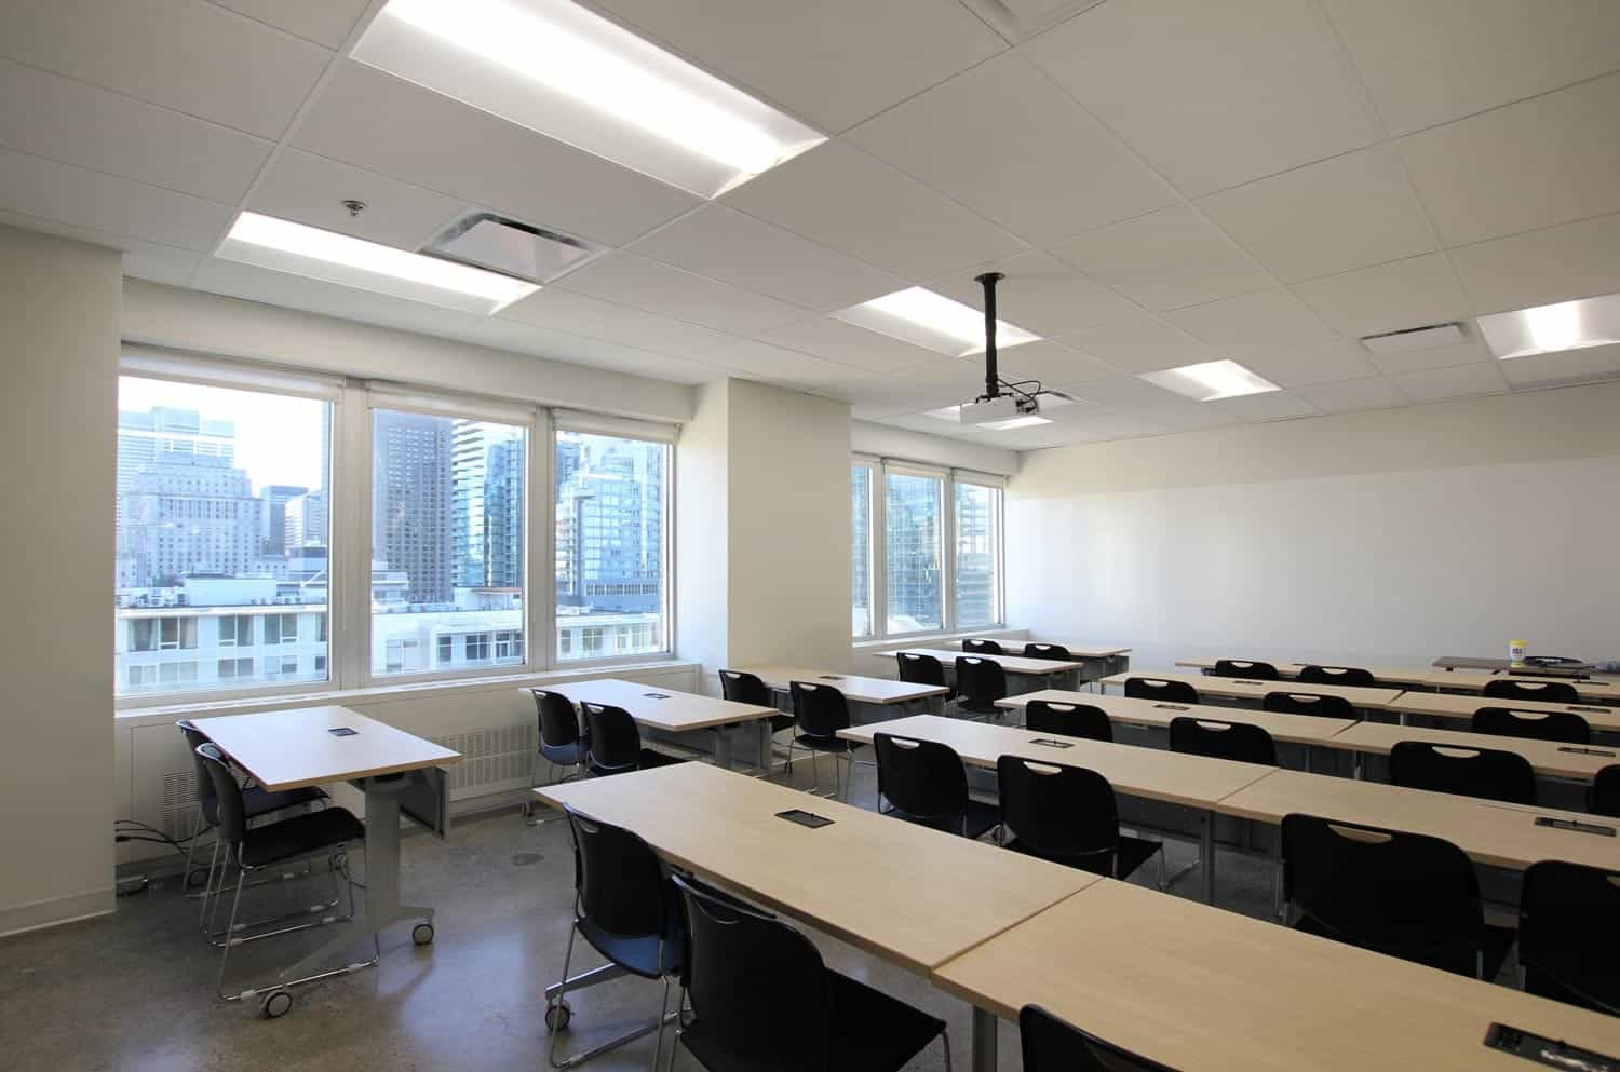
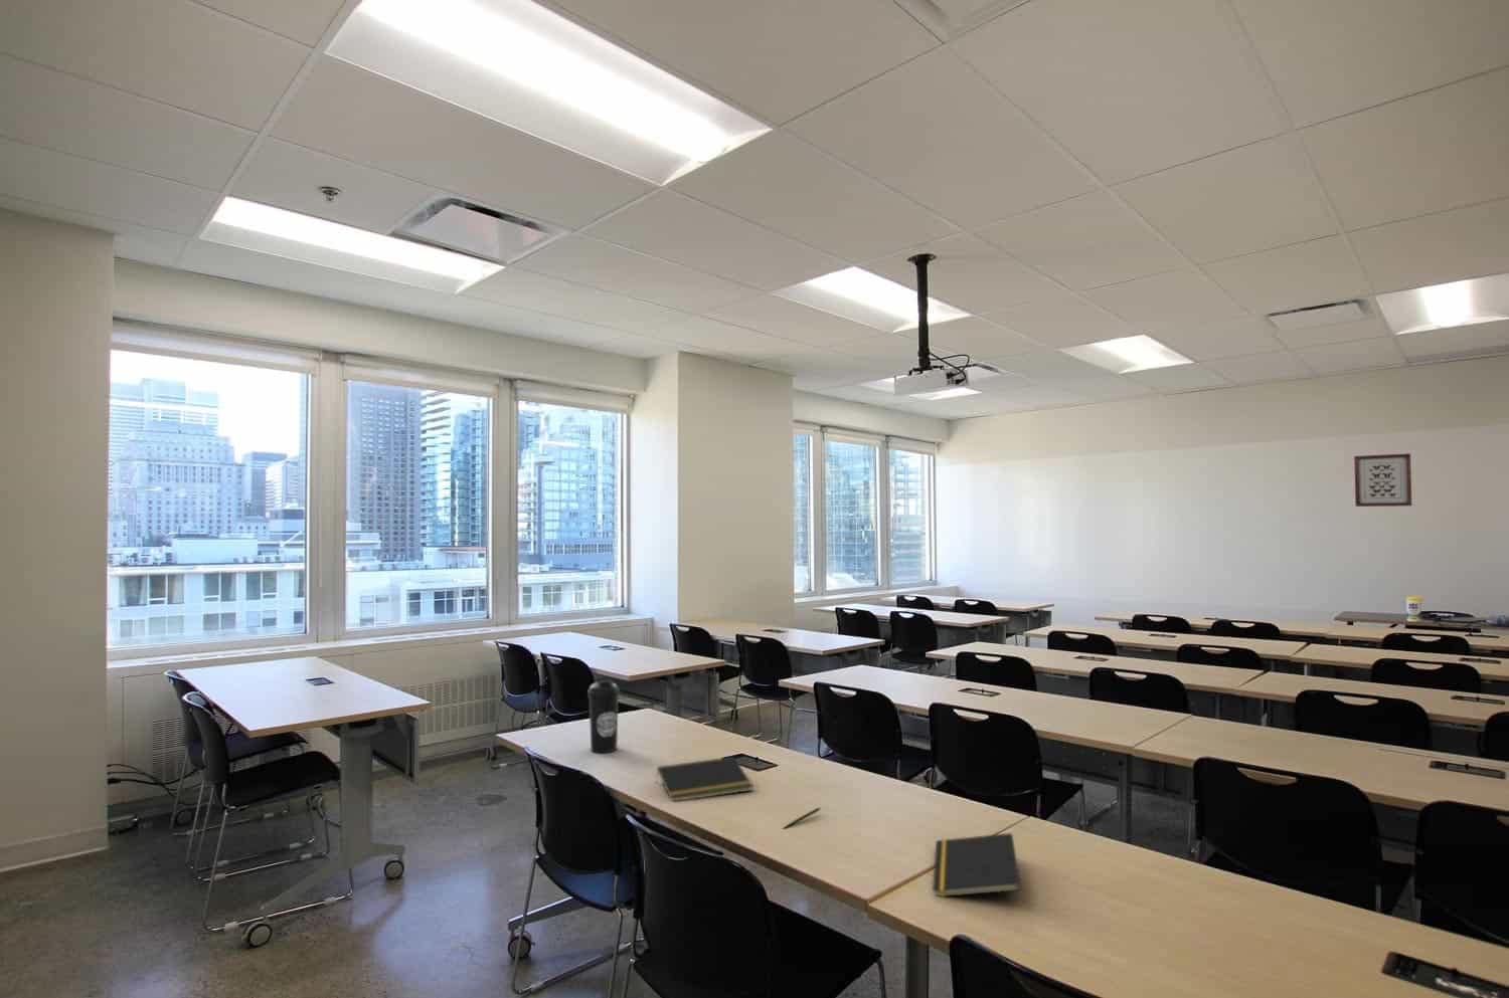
+ notepad [932,832,1022,898]
+ water bottle [586,676,620,754]
+ wall art [1353,452,1412,508]
+ pen [781,806,821,830]
+ notepad [655,756,754,802]
